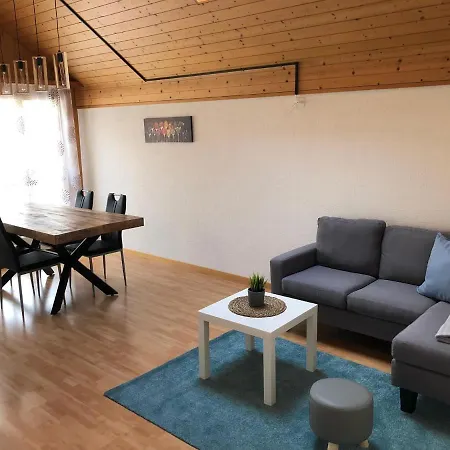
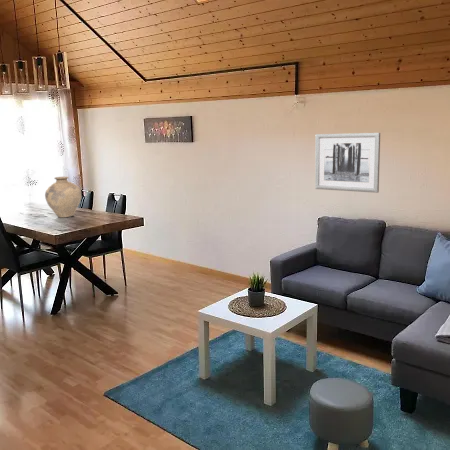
+ wall art [314,132,381,194]
+ vase [44,176,83,219]
